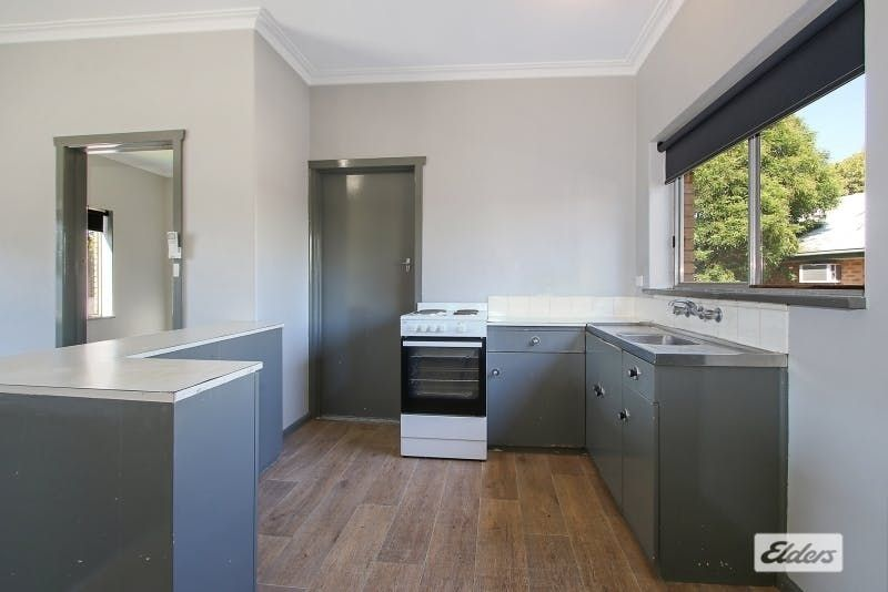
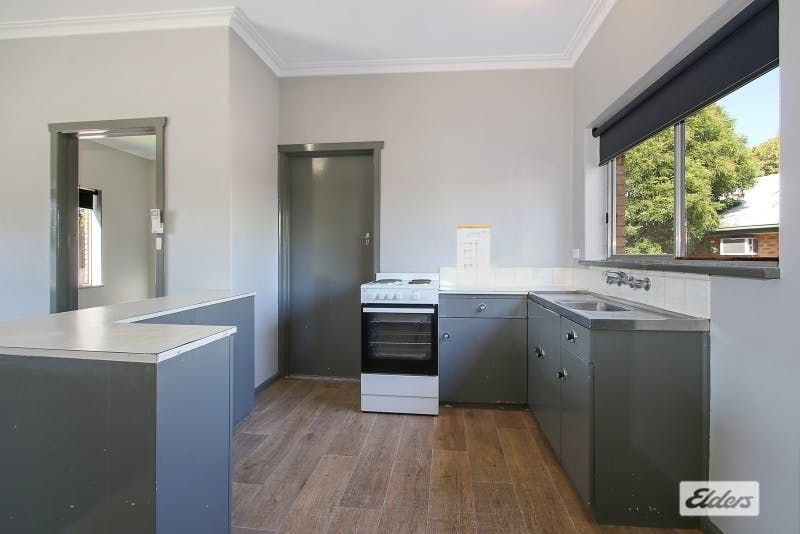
+ calendar [456,217,491,273]
